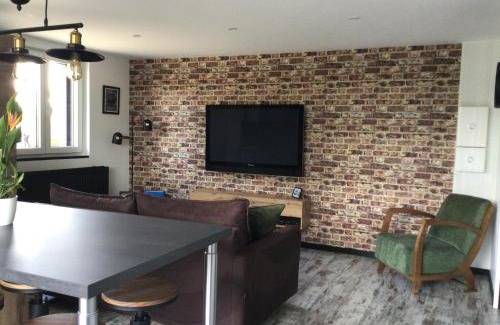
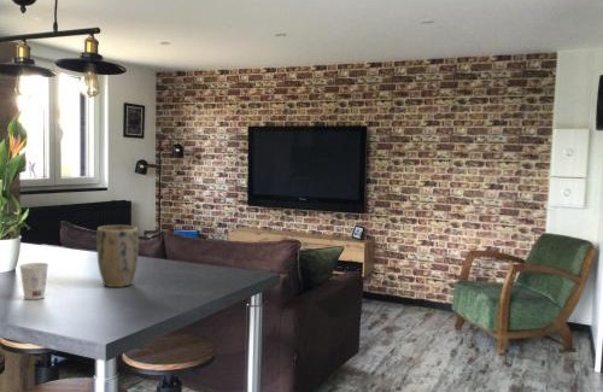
+ plant pot [95,224,140,288]
+ cup [18,262,49,300]
